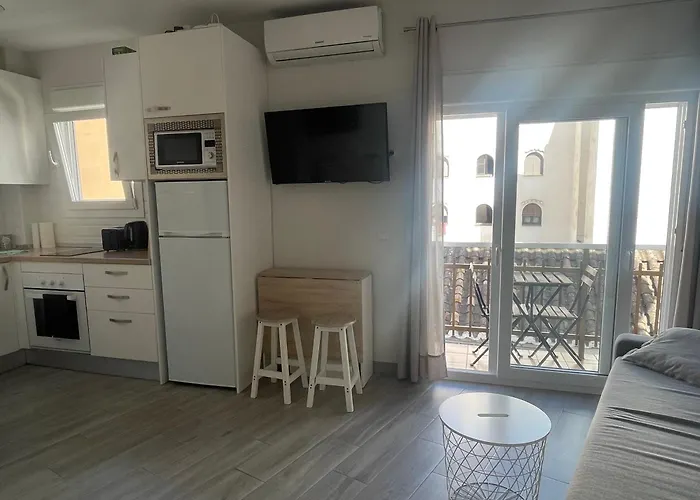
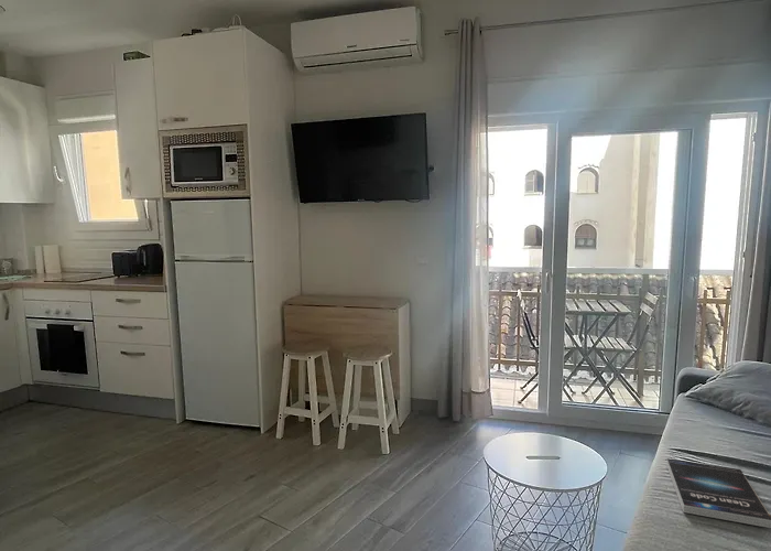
+ book [665,457,771,529]
